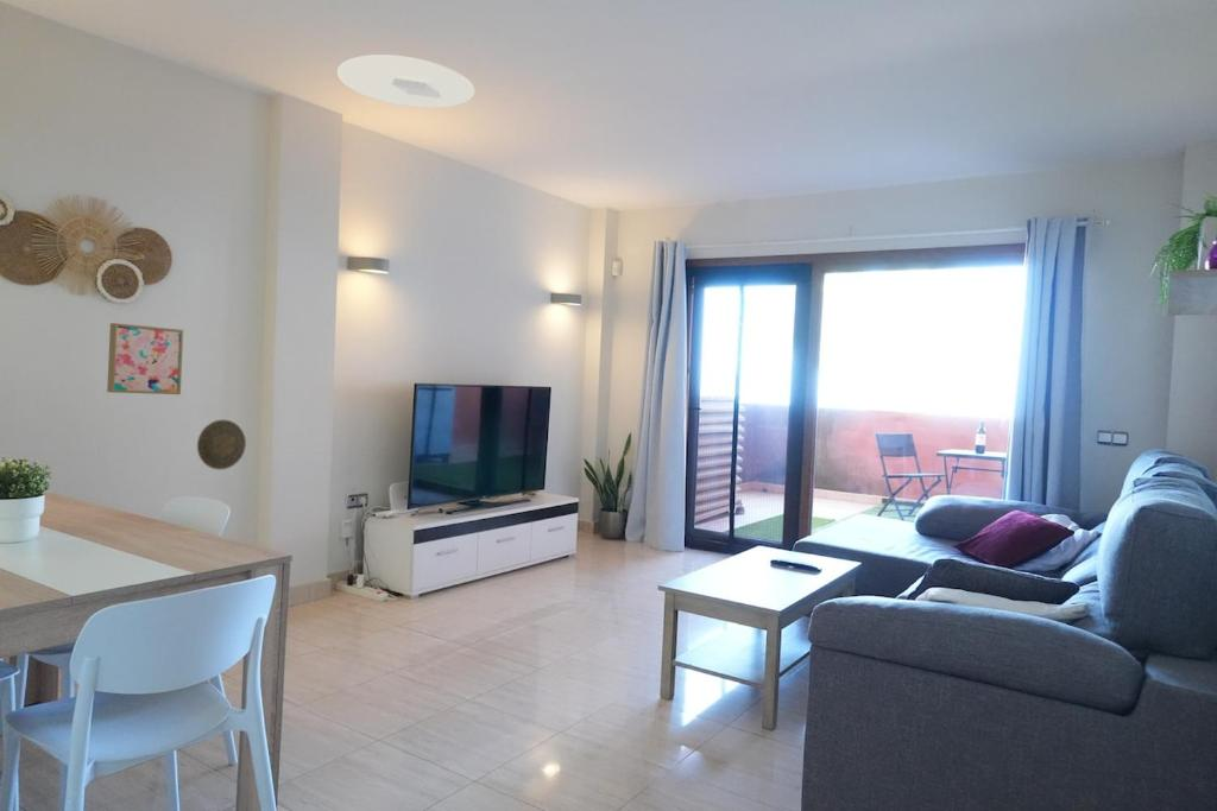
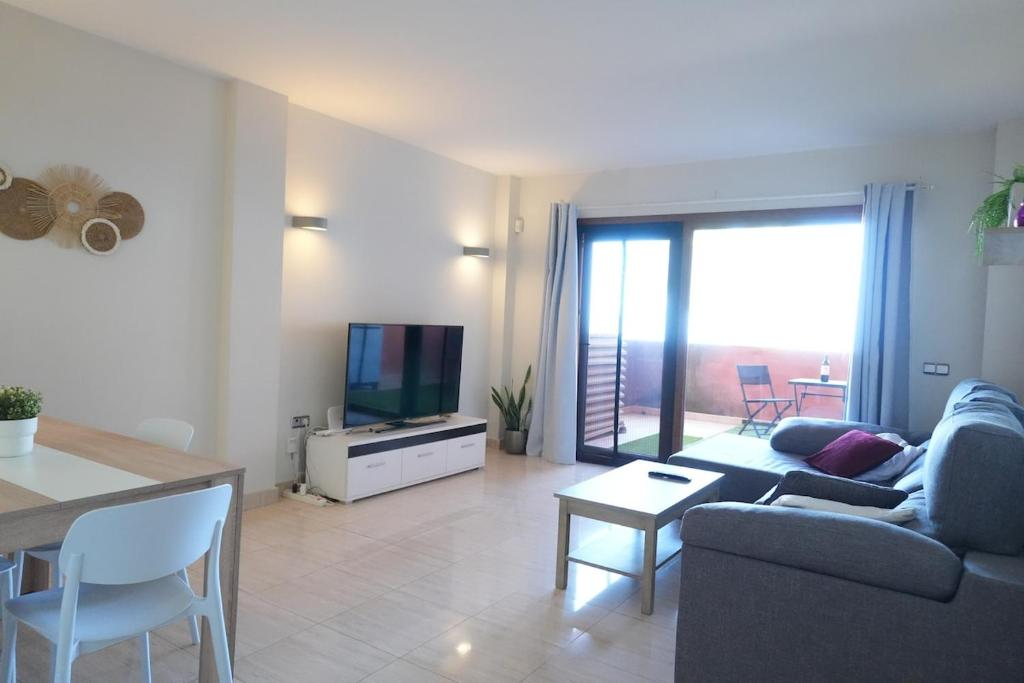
- wall art [106,322,184,395]
- decorative plate [196,419,247,470]
- ceiling light [336,53,475,109]
